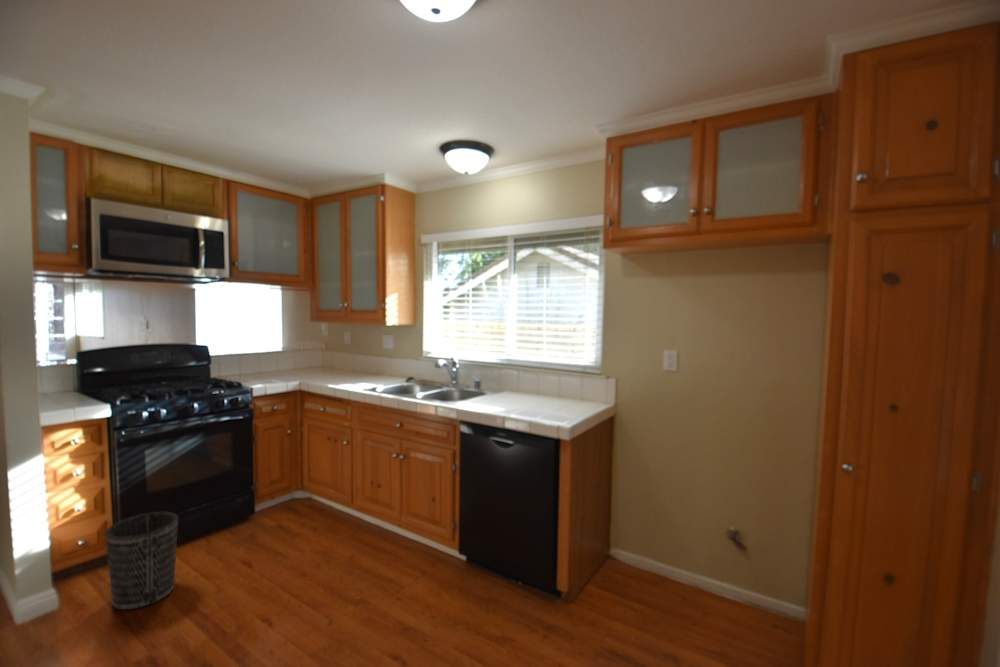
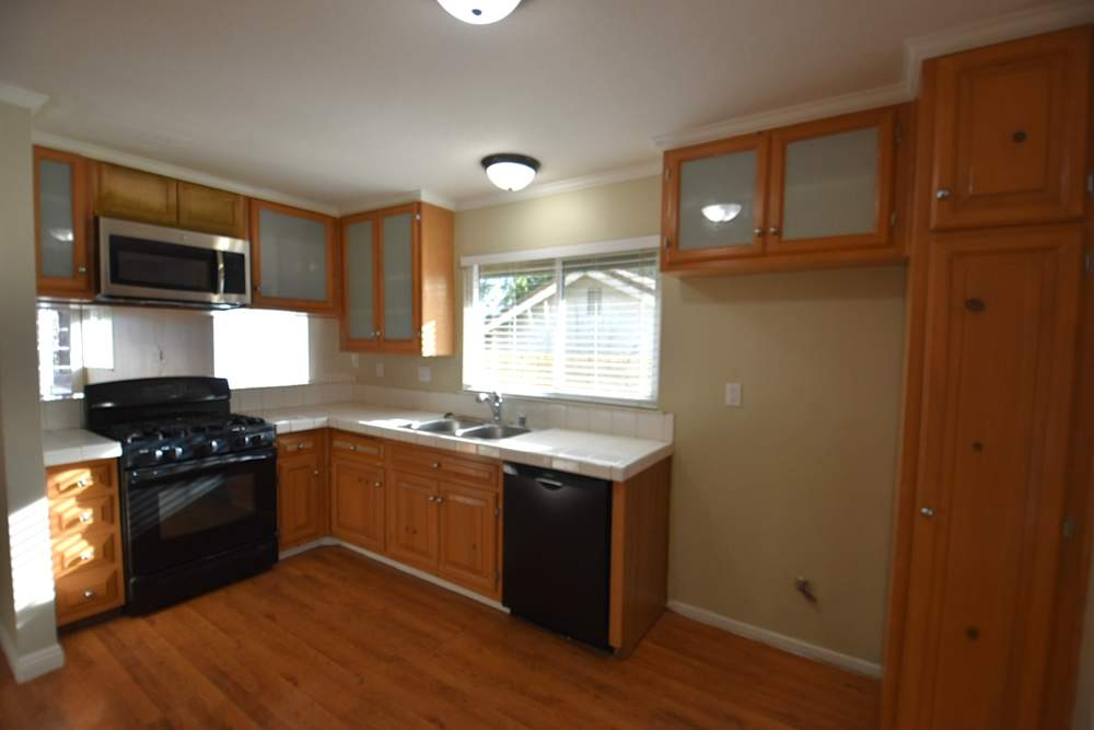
- wastebasket [104,511,179,611]
